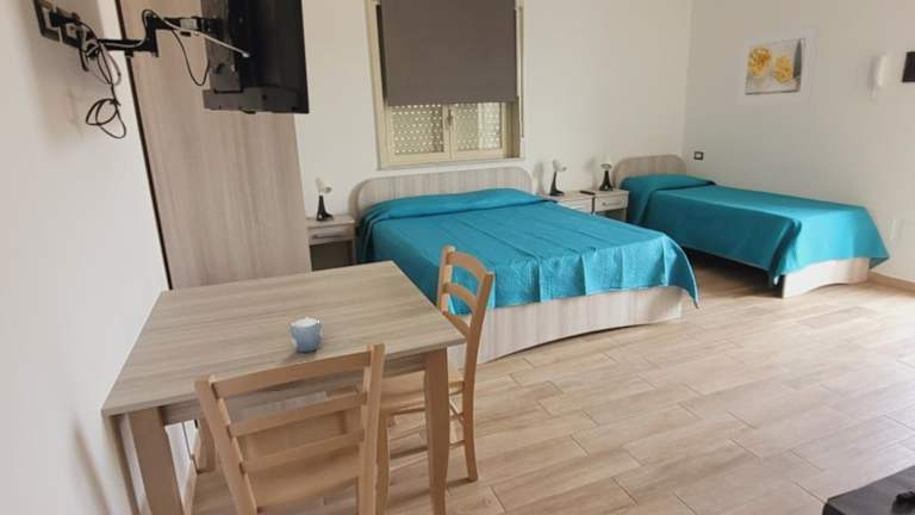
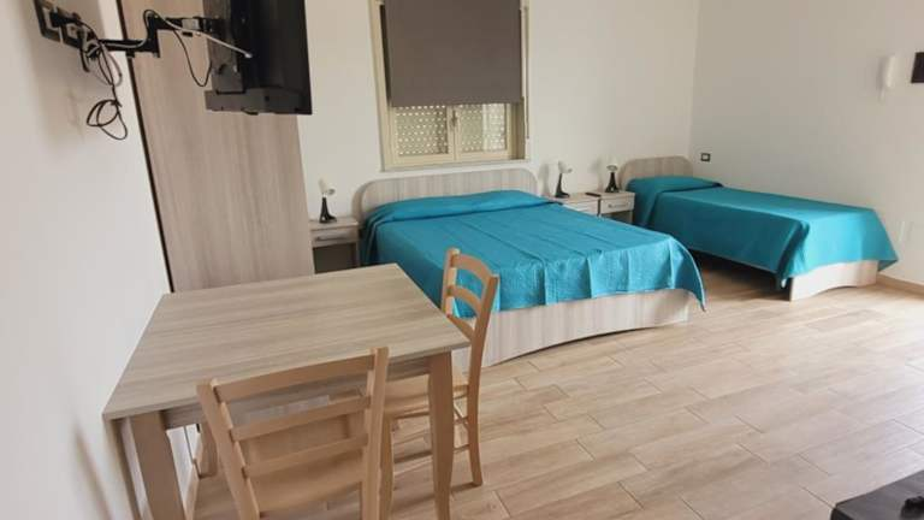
- mug [288,316,324,353]
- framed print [734,21,822,107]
